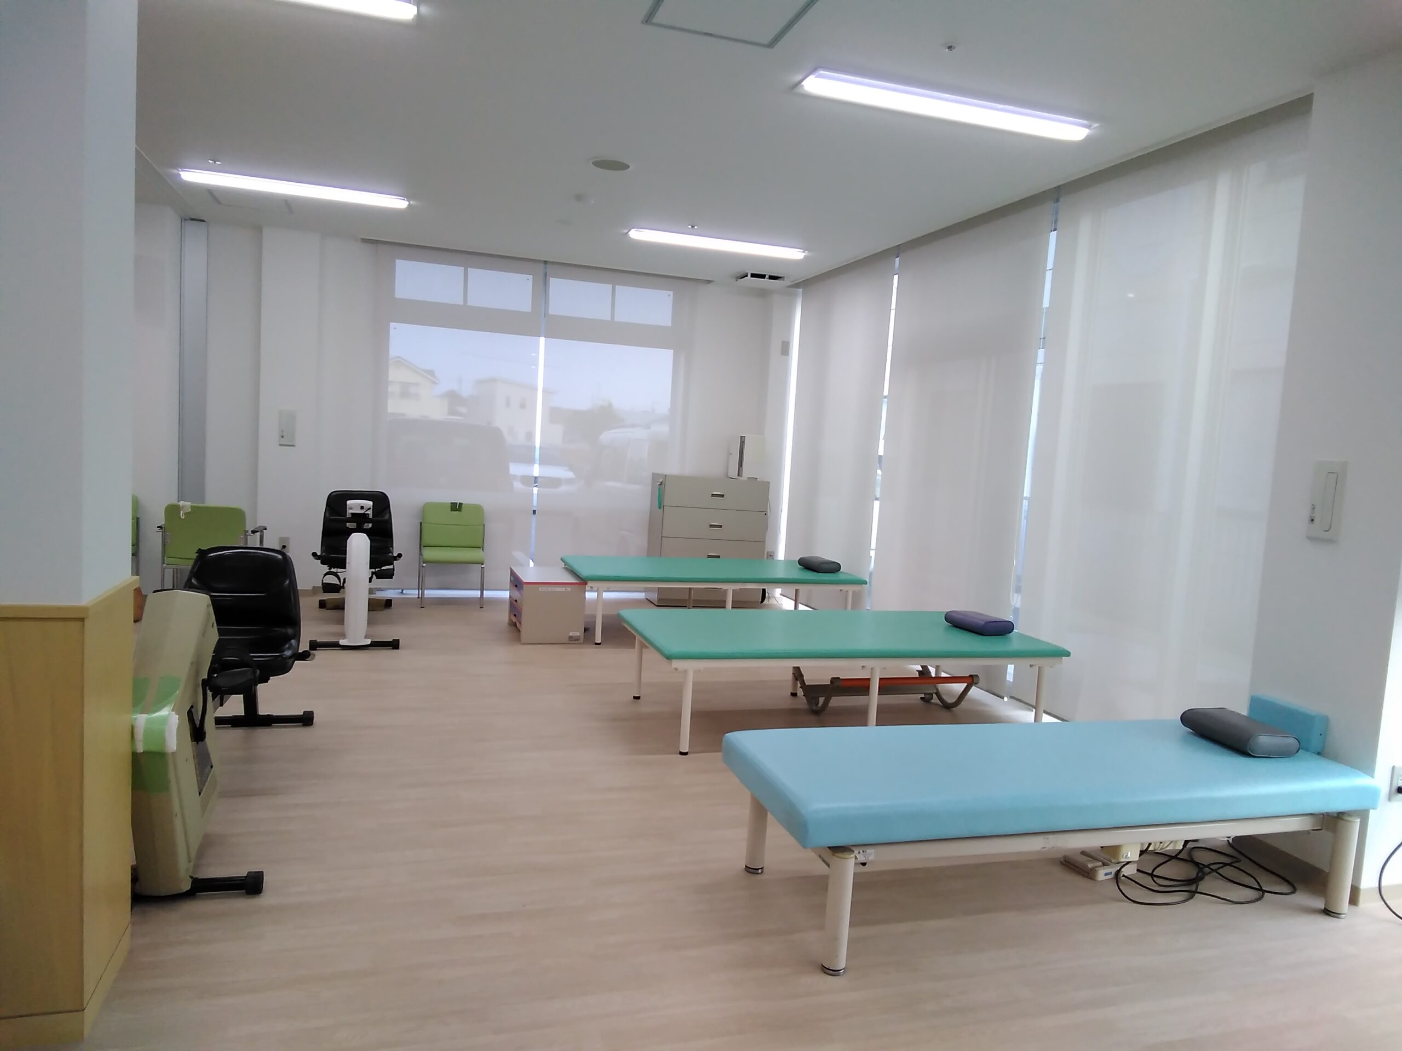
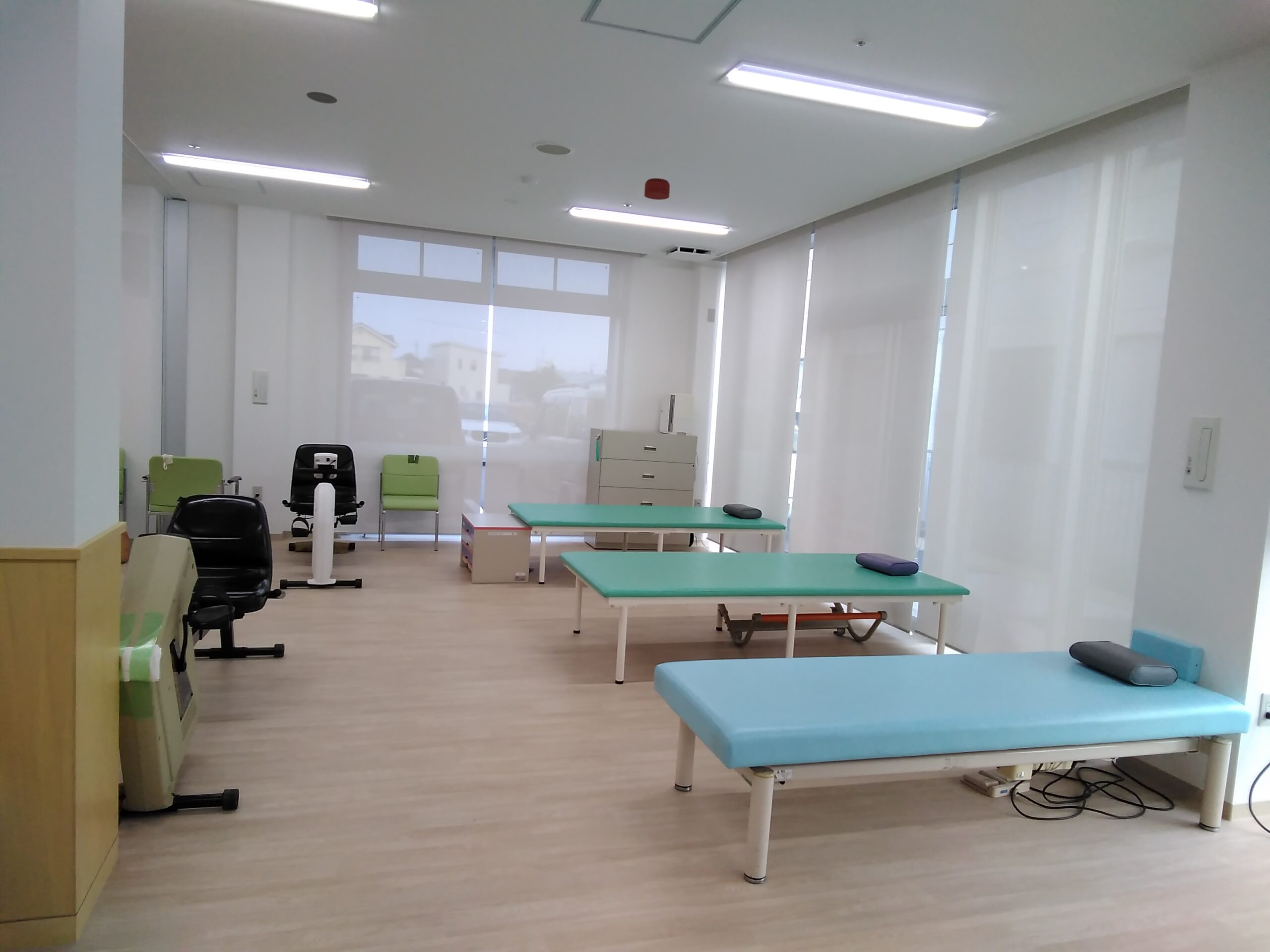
+ smoke detector [644,178,670,200]
+ recessed light [306,91,338,104]
